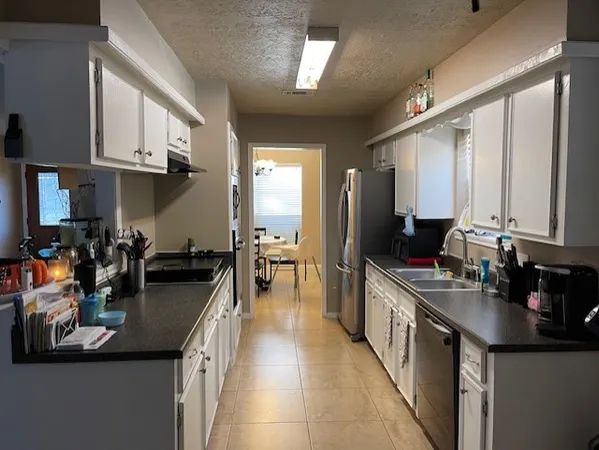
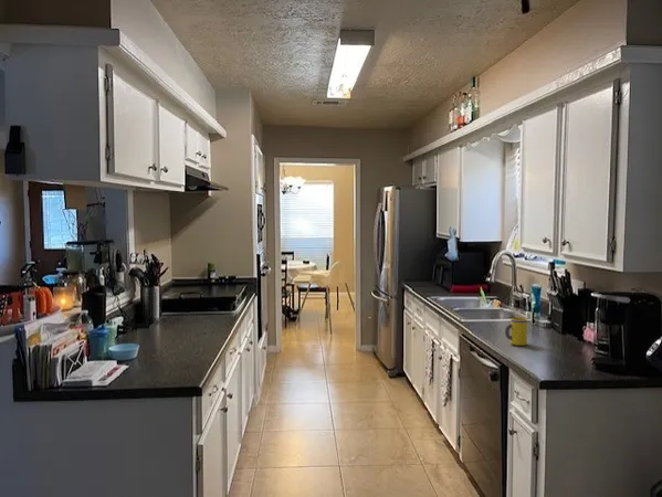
+ mug [504,316,528,347]
